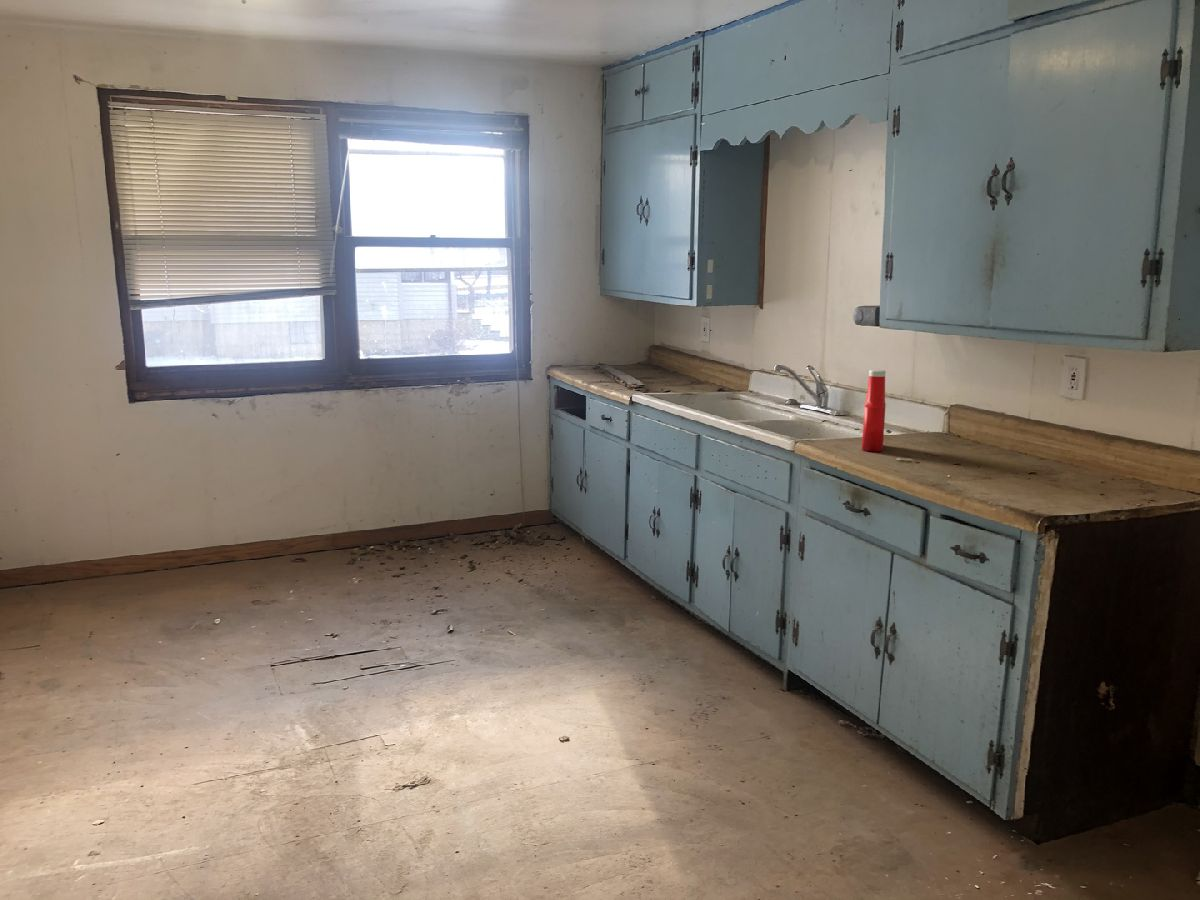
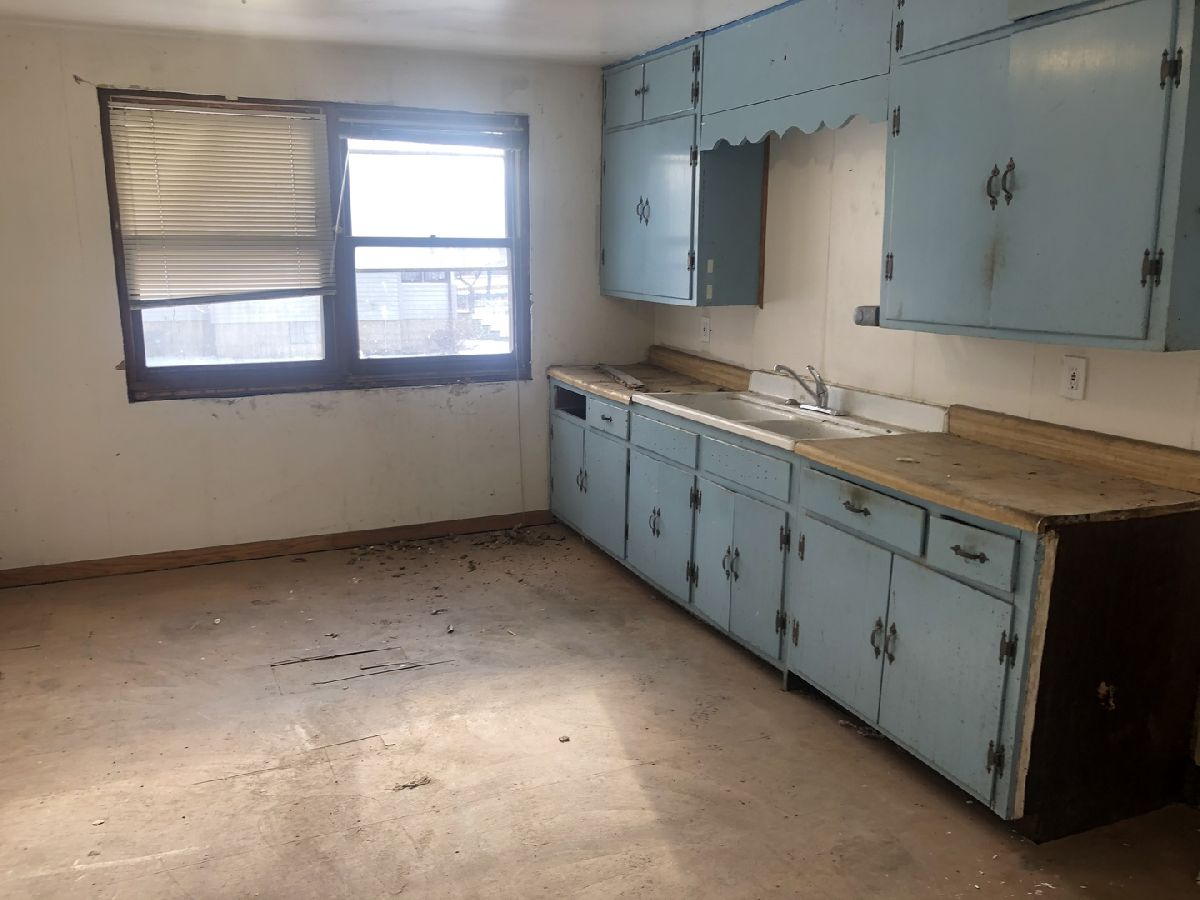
- soap bottle [861,369,887,452]
